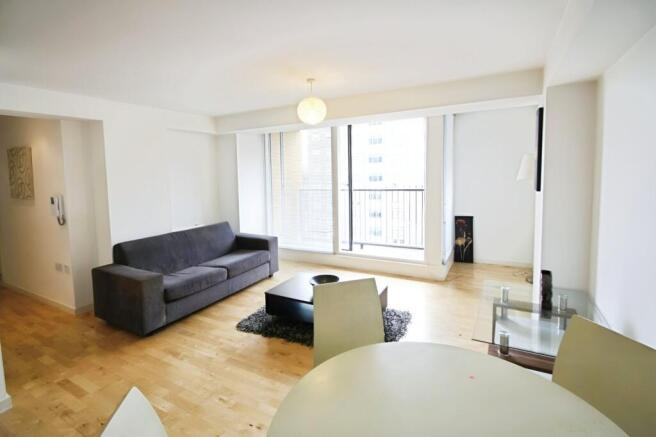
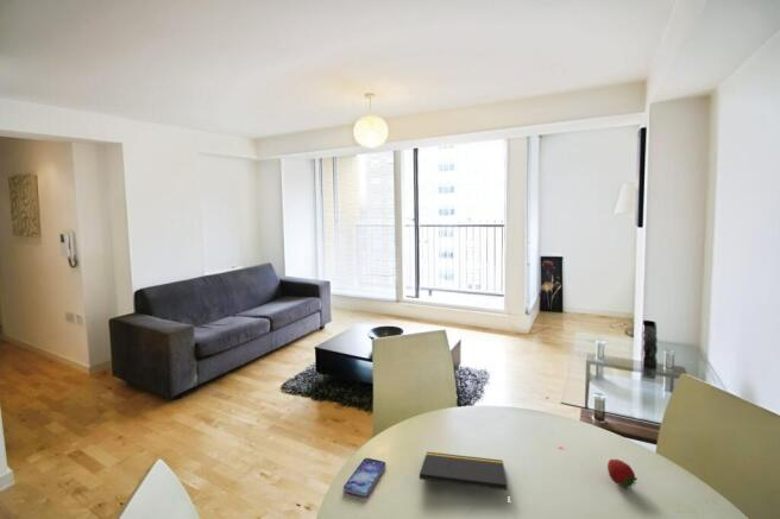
+ fruit [606,458,639,490]
+ notepad [419,451,510,495]
+ smartphone [342,457,386,498]
